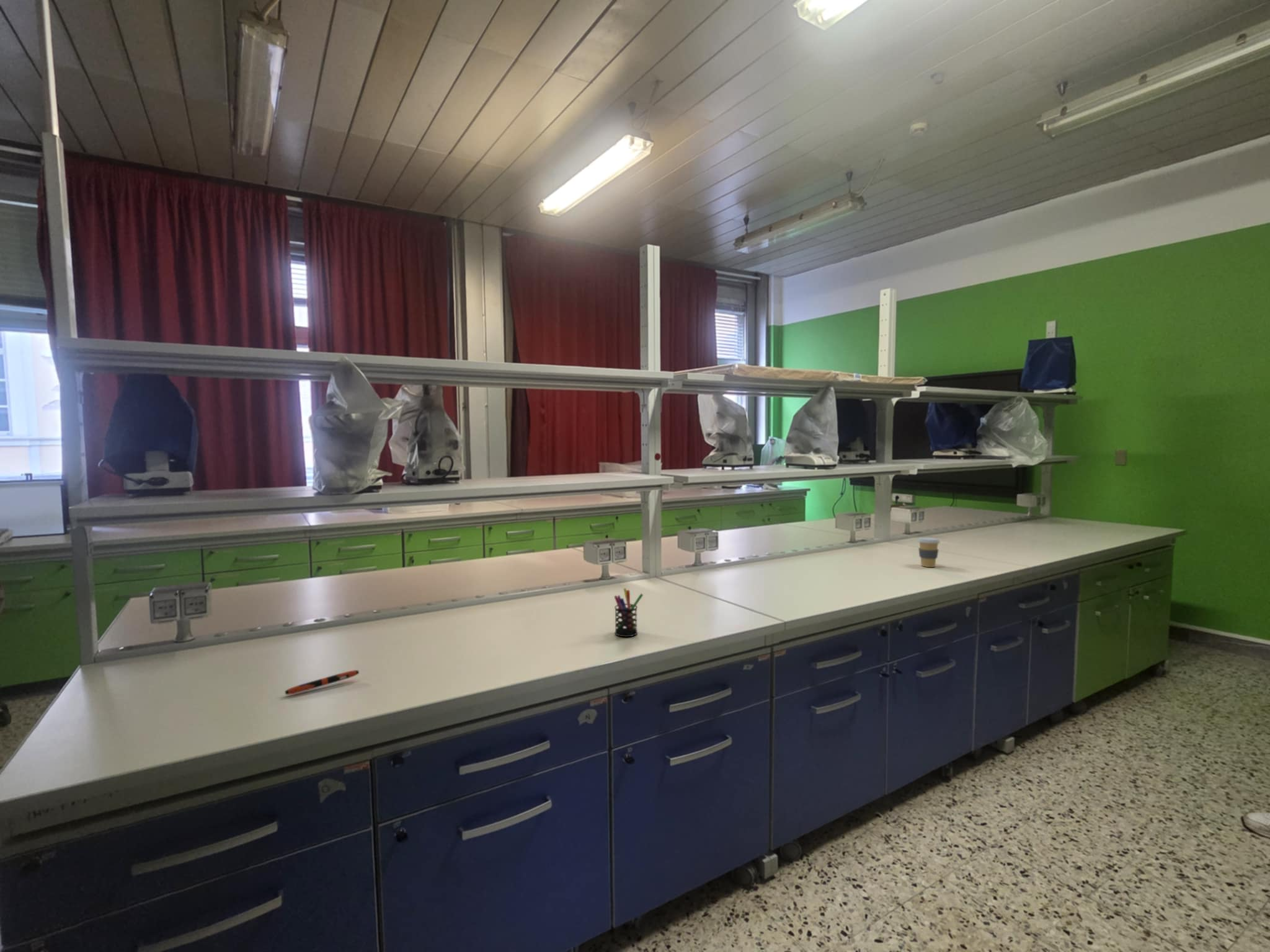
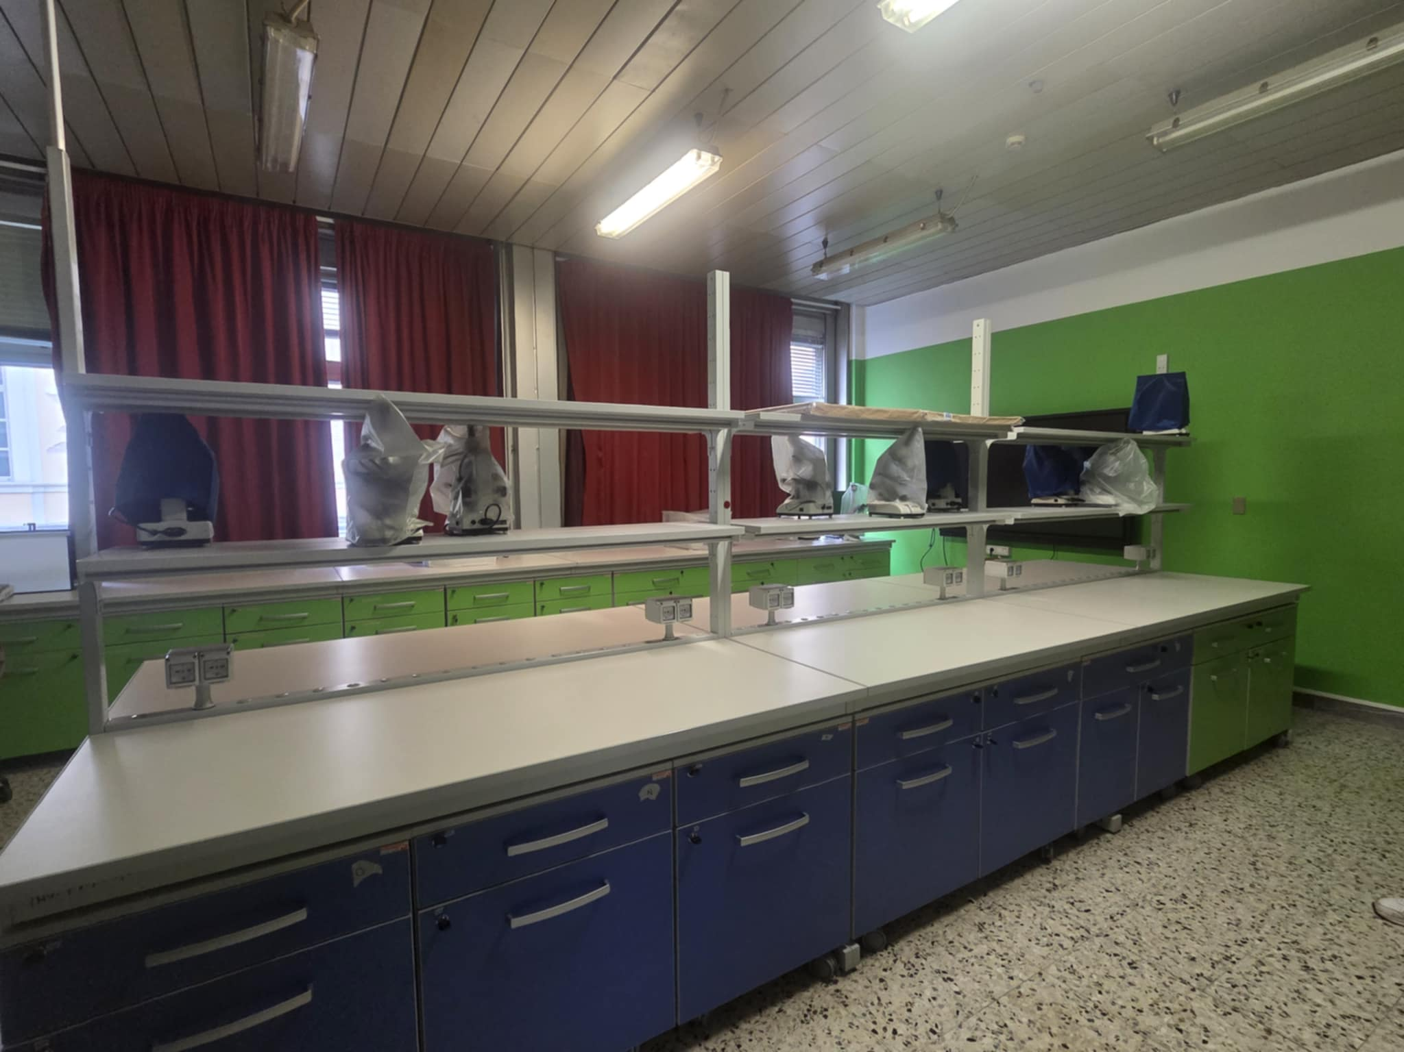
- coffee cup [917,537,941,568]
- pen [284,669,360,695]
- pen holder [614,588,644,638]
